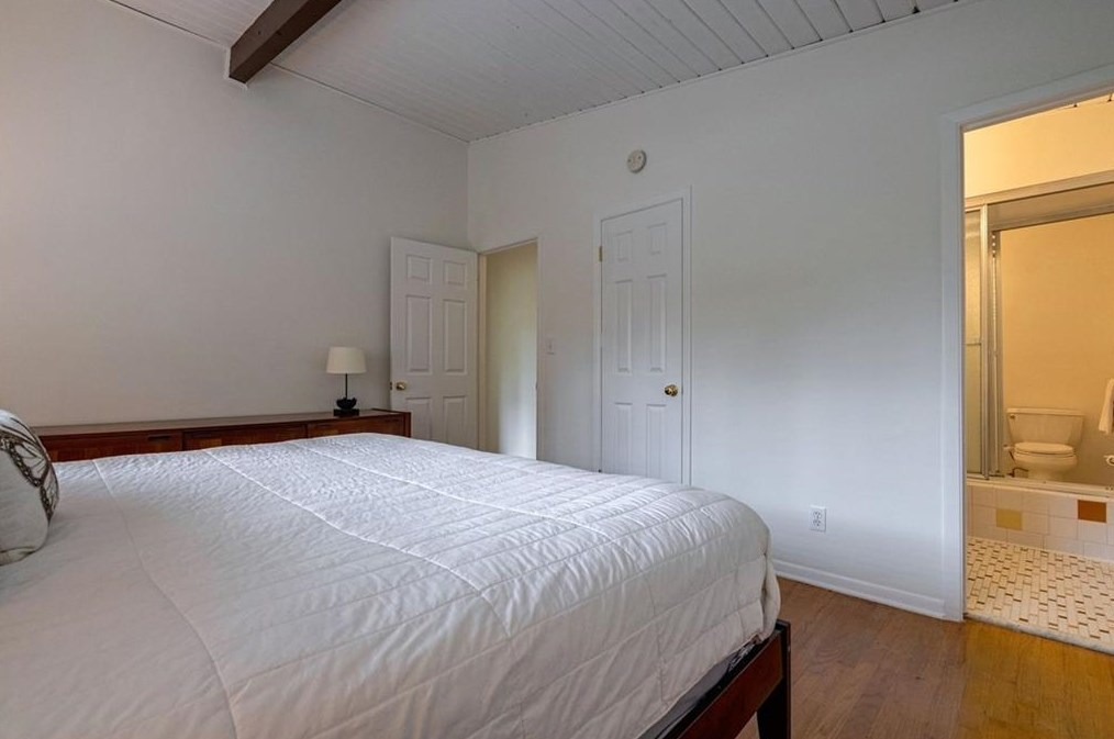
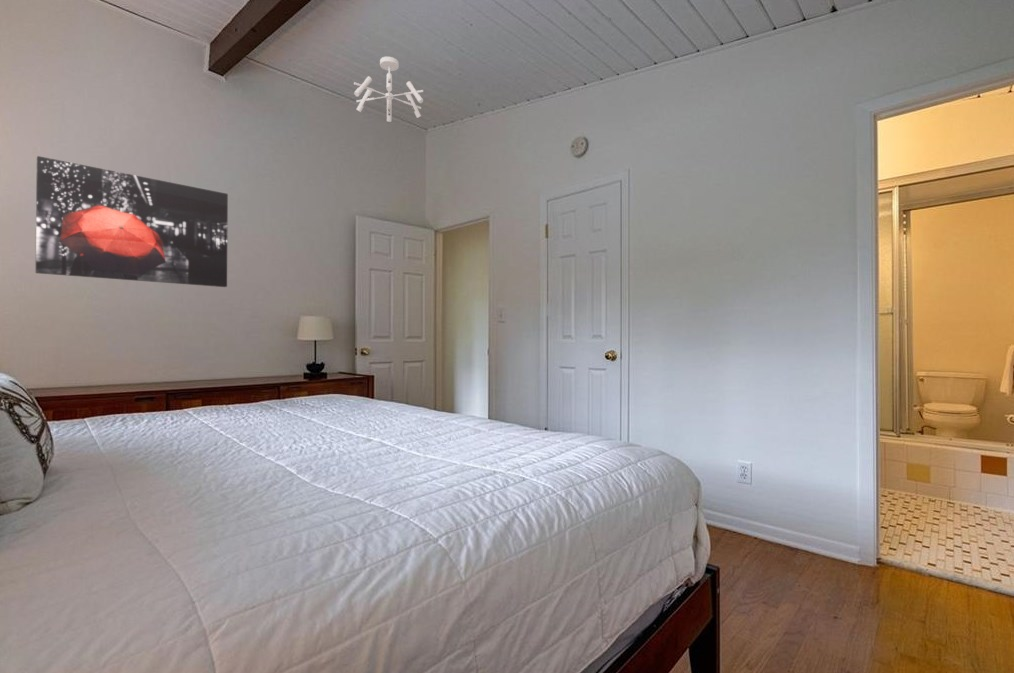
+ ceiling light fixture [353,56,425,123]
+ wall art [34,155,229,288]
